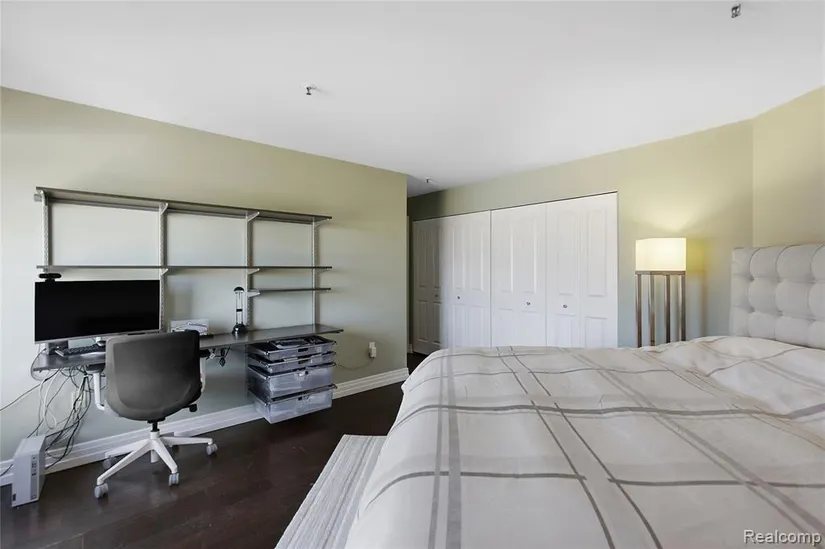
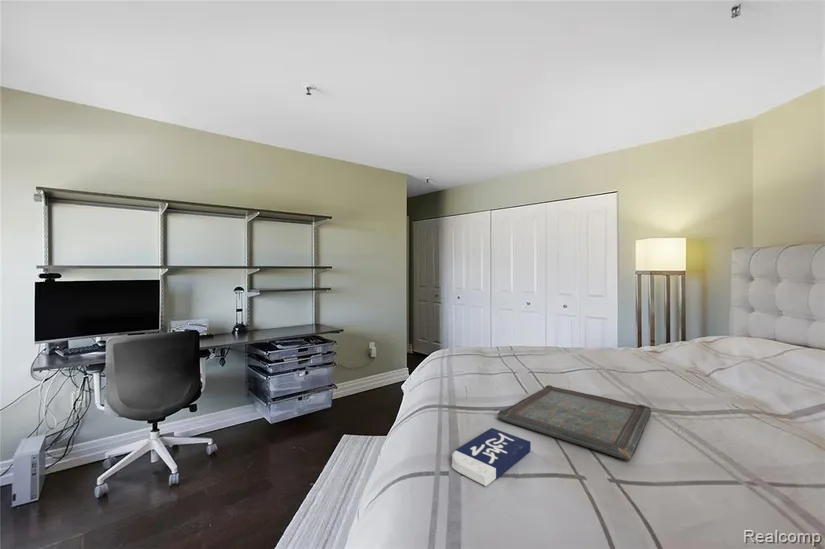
+ book [451,427,532,487]
+ serving tray [497,384,652,461]
